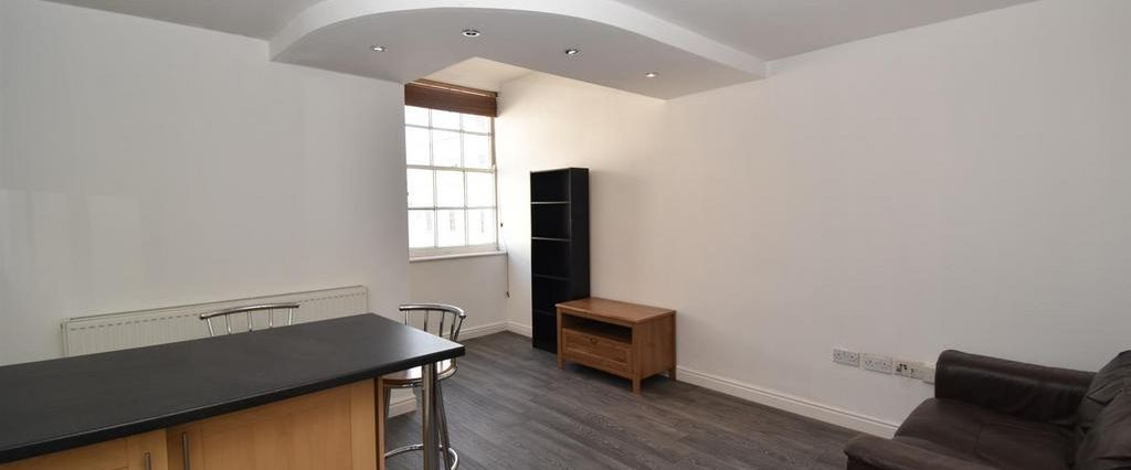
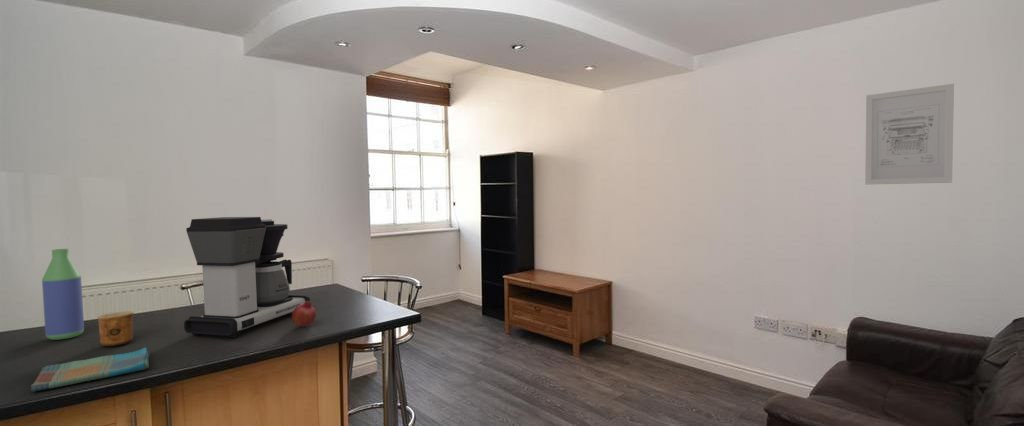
+ dish towel [30,347,151,393]
+ fruit [291,300,317,327]
+ bottle [41,248,85,341]
+ coffee maker [183,216,311,338]
+ cup [96,310,135,347]
+ wall art [864,83,955,186]
